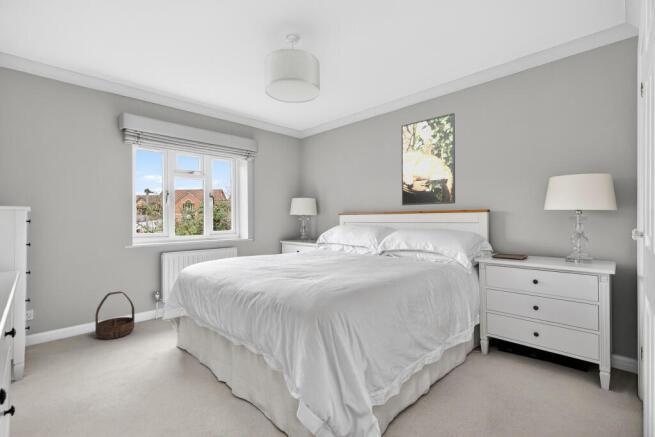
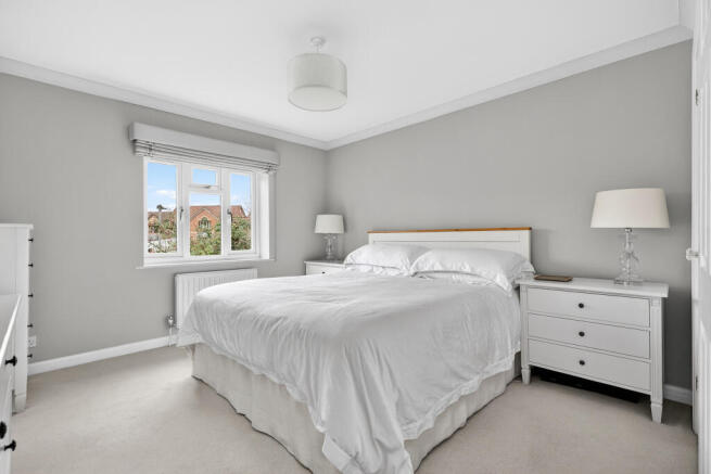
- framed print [400,112,456,206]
- basket [94,290,135,340]
